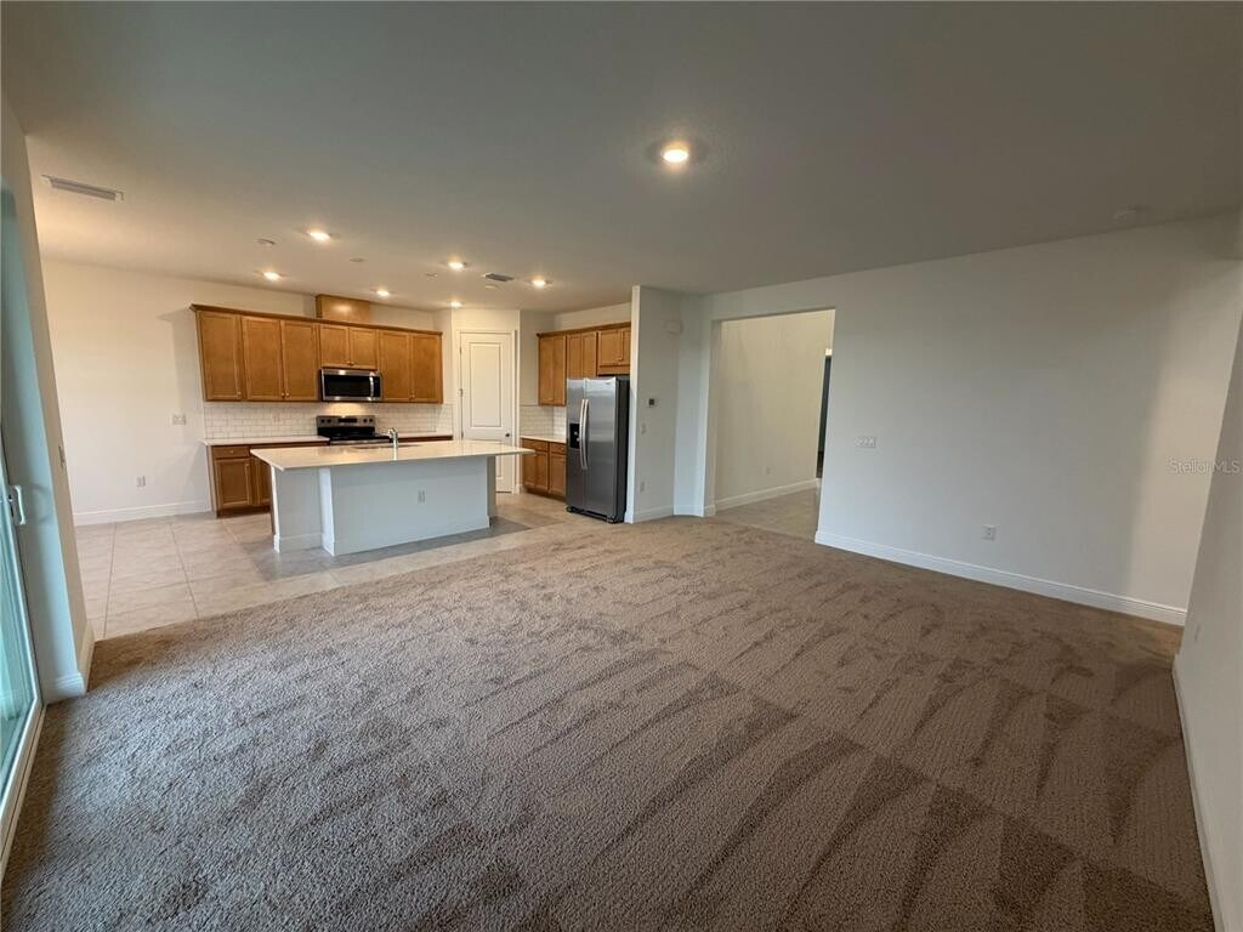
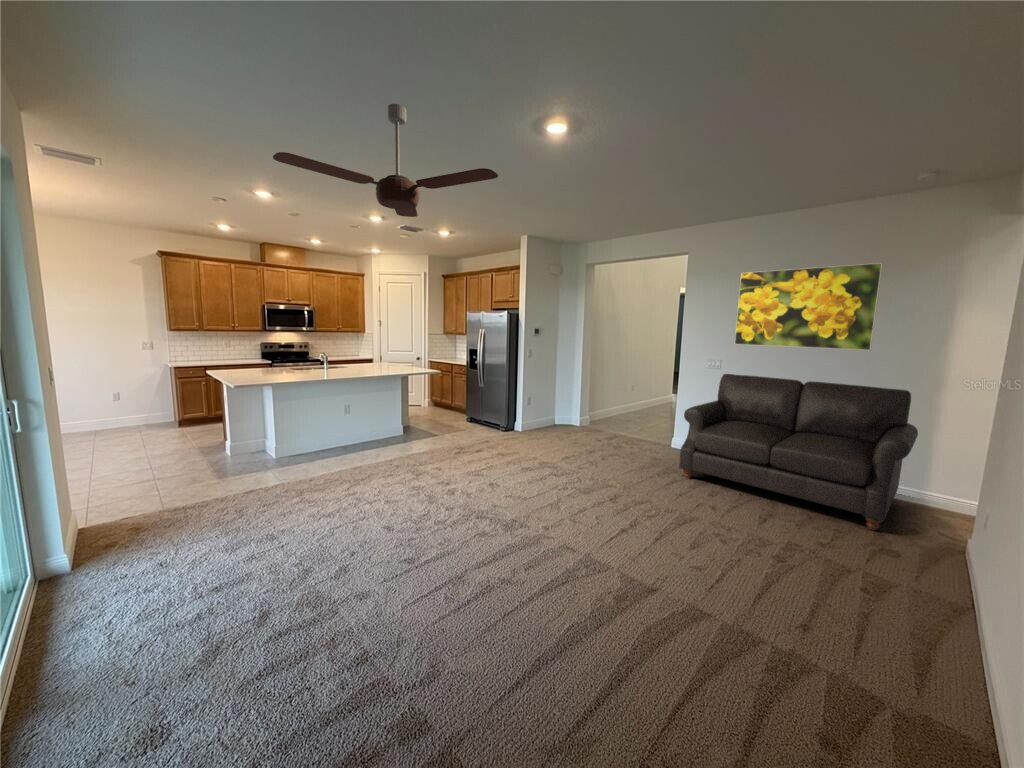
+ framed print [734,262,883,351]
+ sofa [678,373,919,531]
+ ceiling fan [272,103,499,218]
